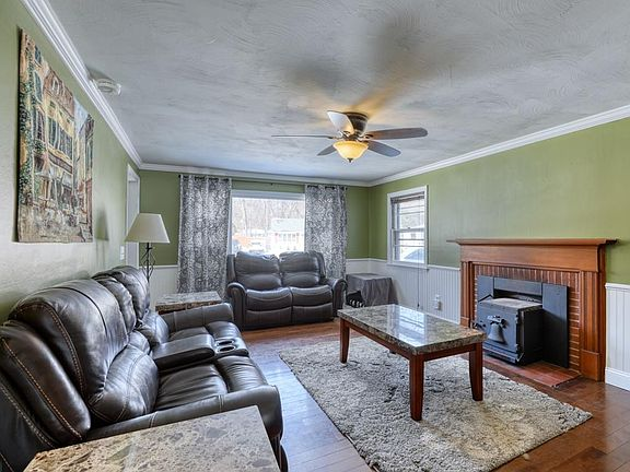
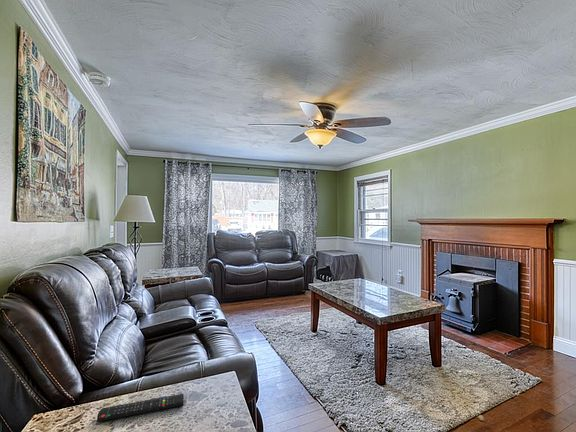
+ remote control [96,393,185,422]
